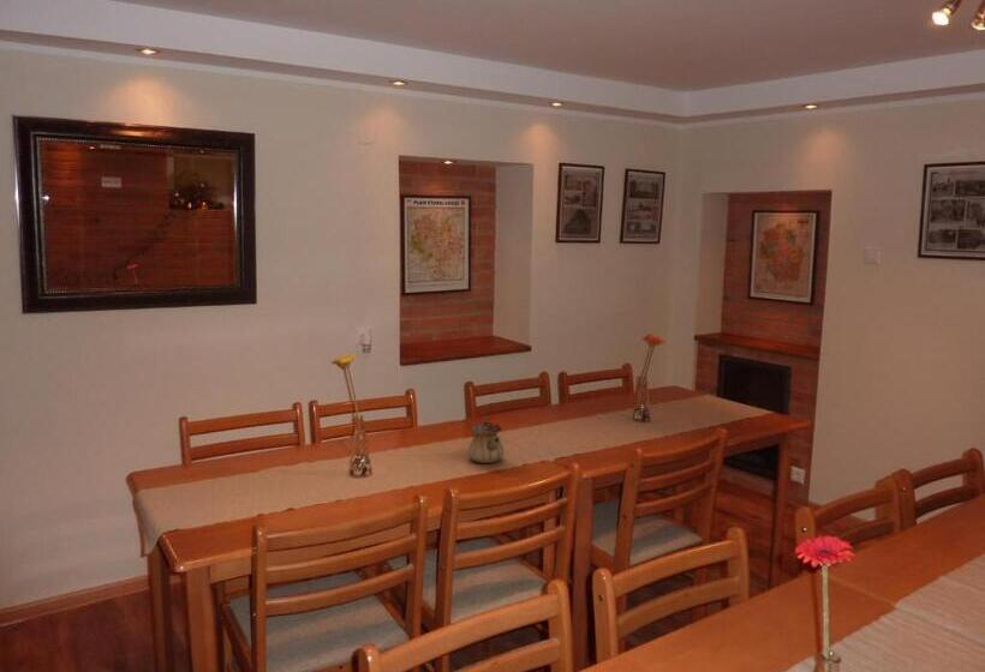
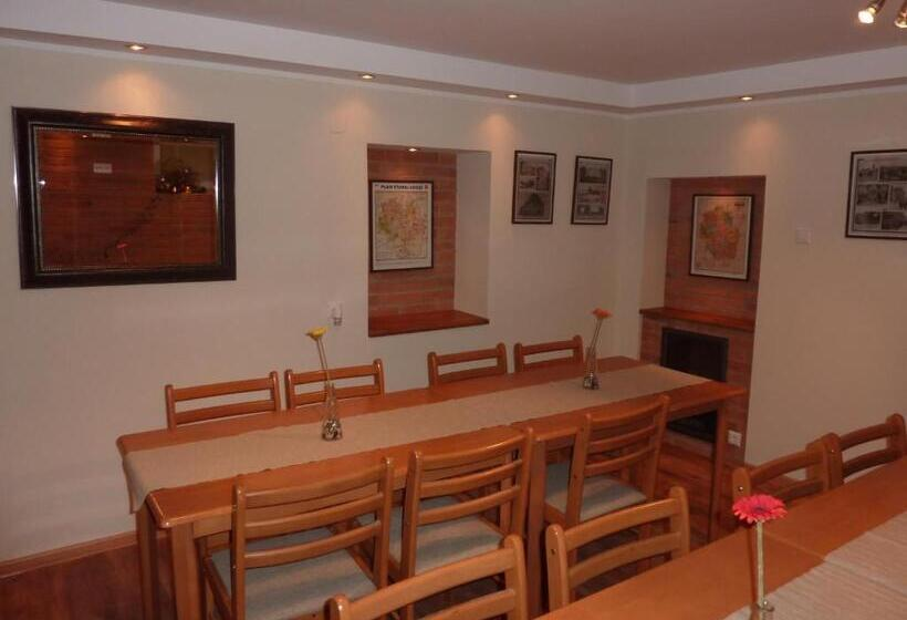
- teapot [467,415,505,464]
